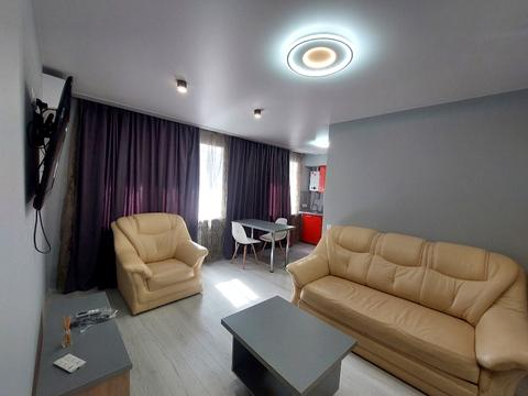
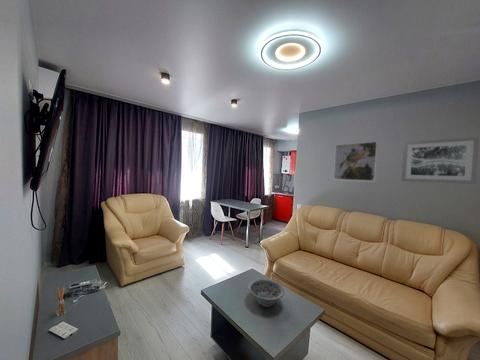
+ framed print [332,141,379,183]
+ decorative bowl [247,278,285,308]
+ wall art [400,136,480,185]
